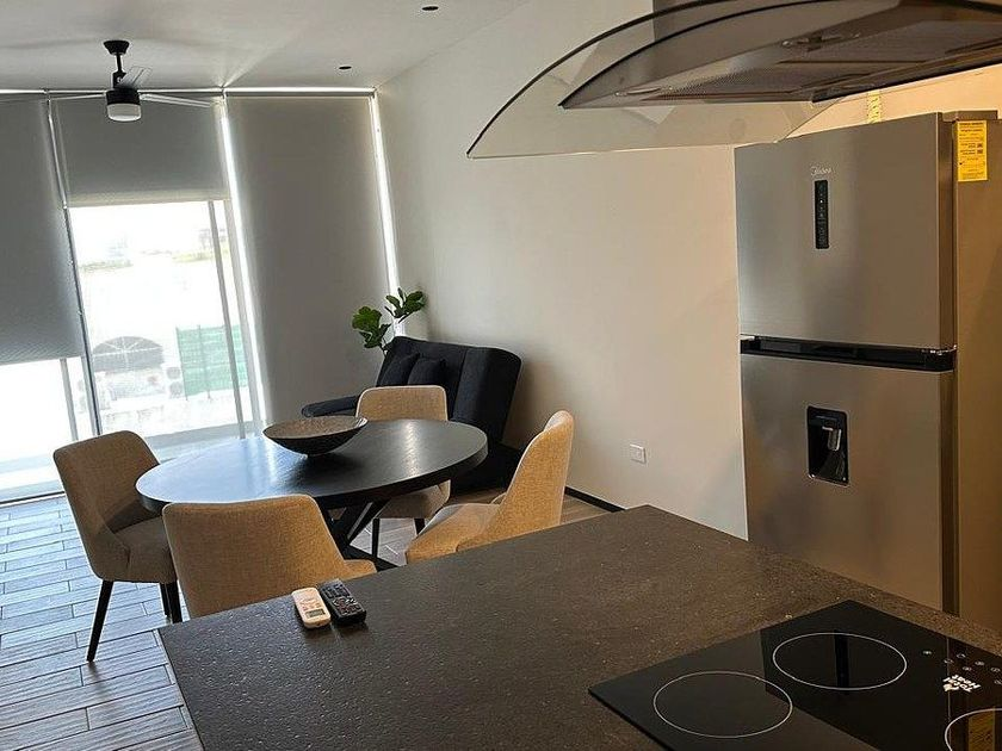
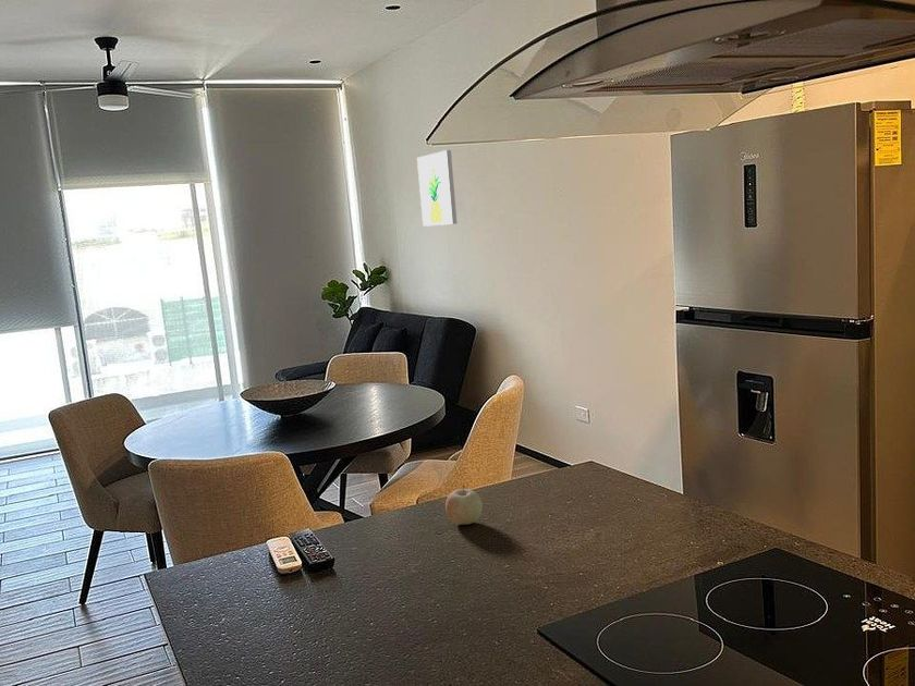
+ fruit [444,483,484,526]
+ wall art [416,149,457,228]
